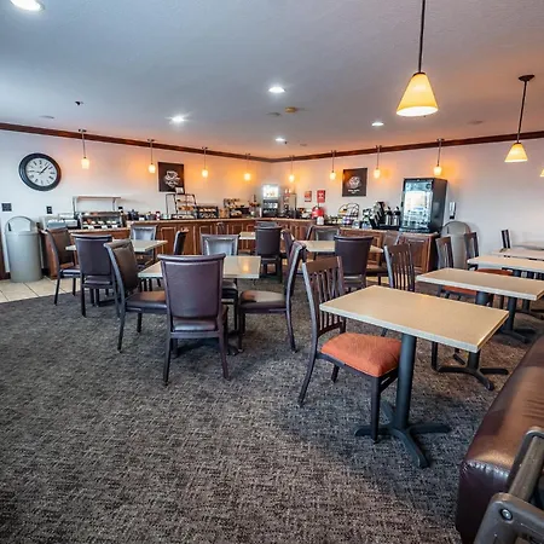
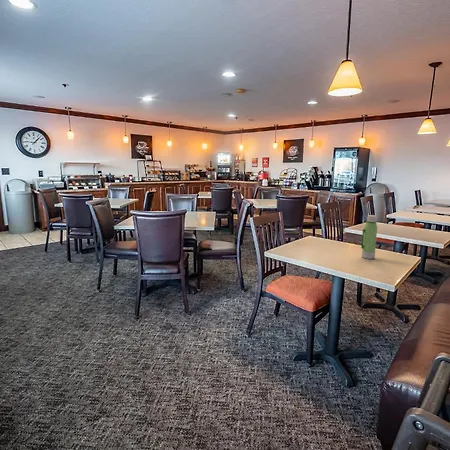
+ water bottle [360,214,378,260]
